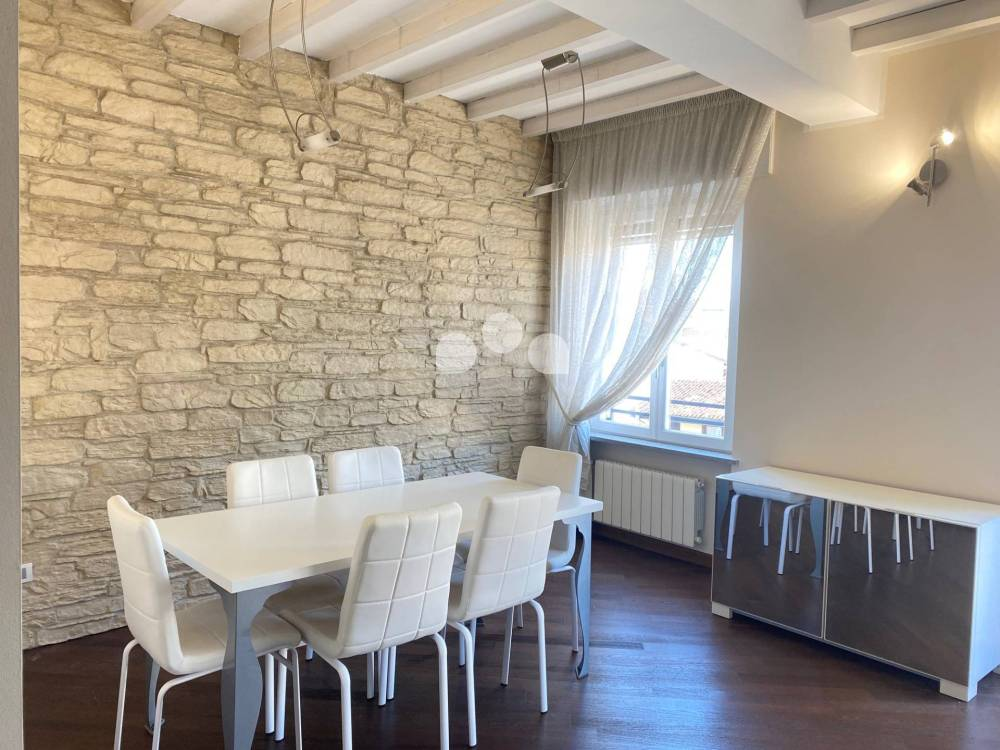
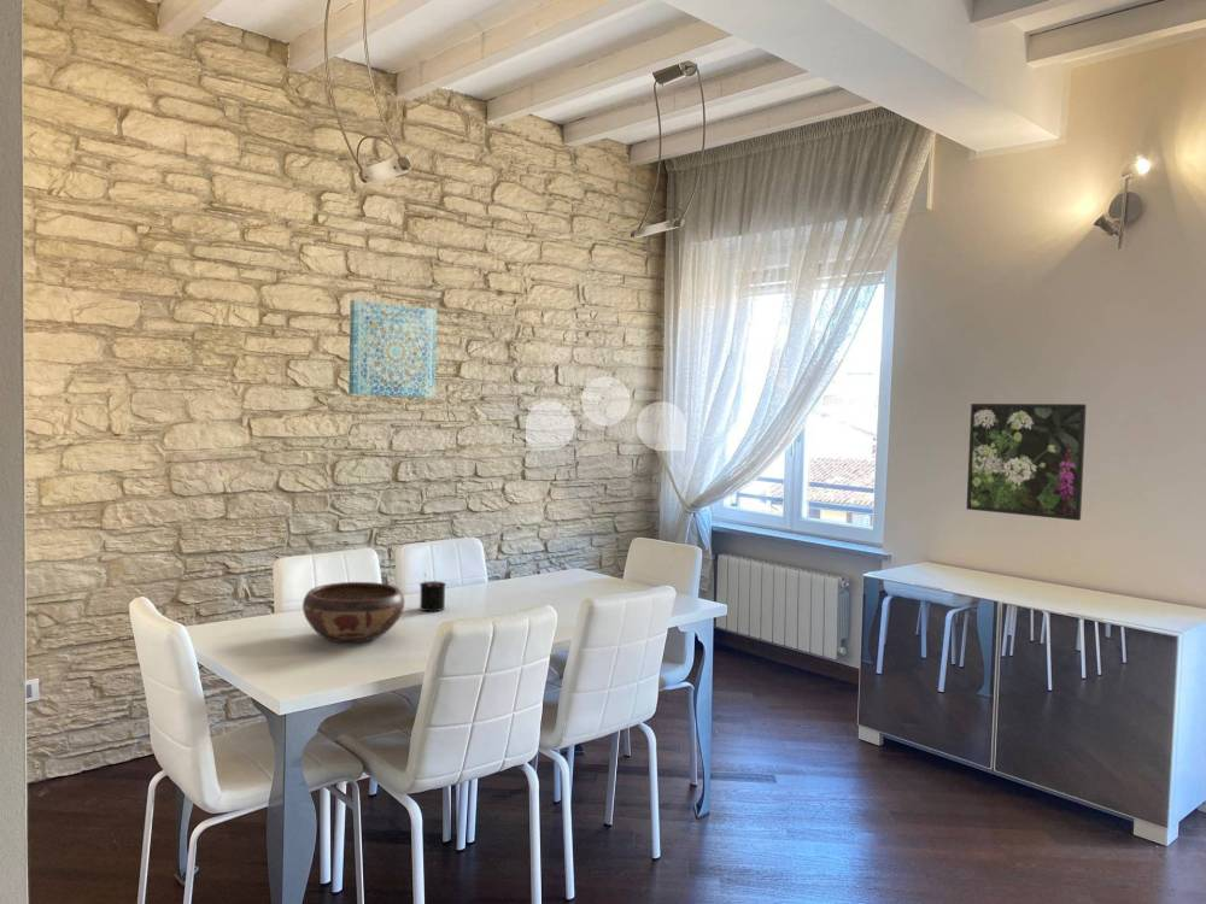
+ candle [418,571,447,612]
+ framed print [965,403,1088,522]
+ wall art [347,299,438,399]
+ decorative bowl [302,581,405,644]
